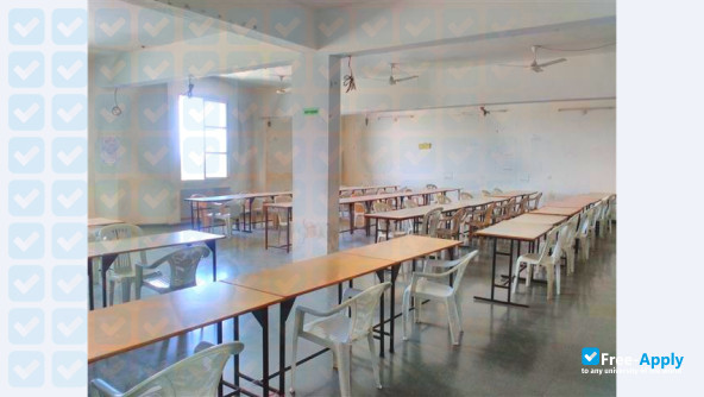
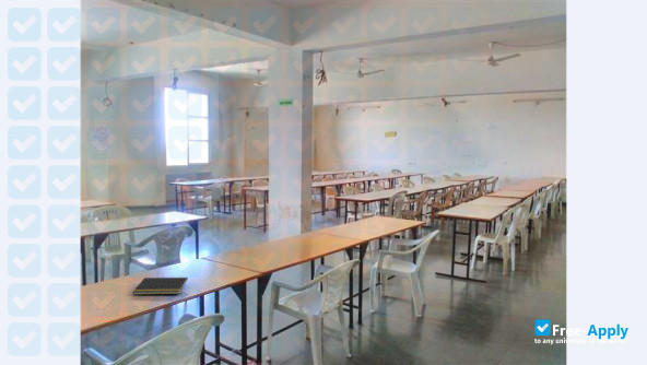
+ notepad [131,276,189,296]
